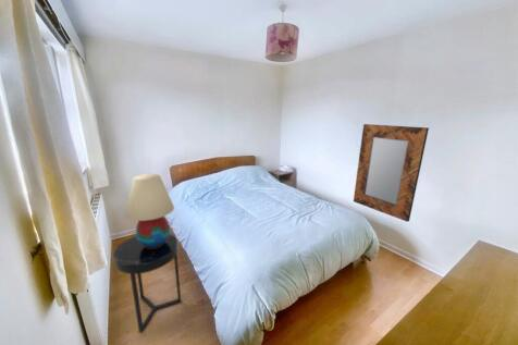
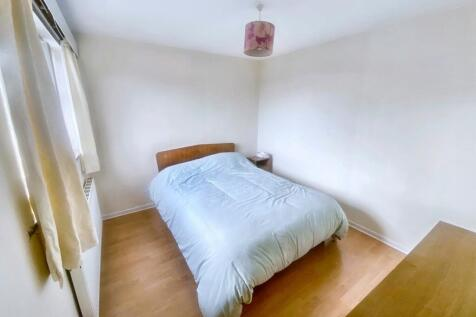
- table lamp [124,173,175,248]
- side table [112,233,182,333]
- home mirror [353,123,430,223]
